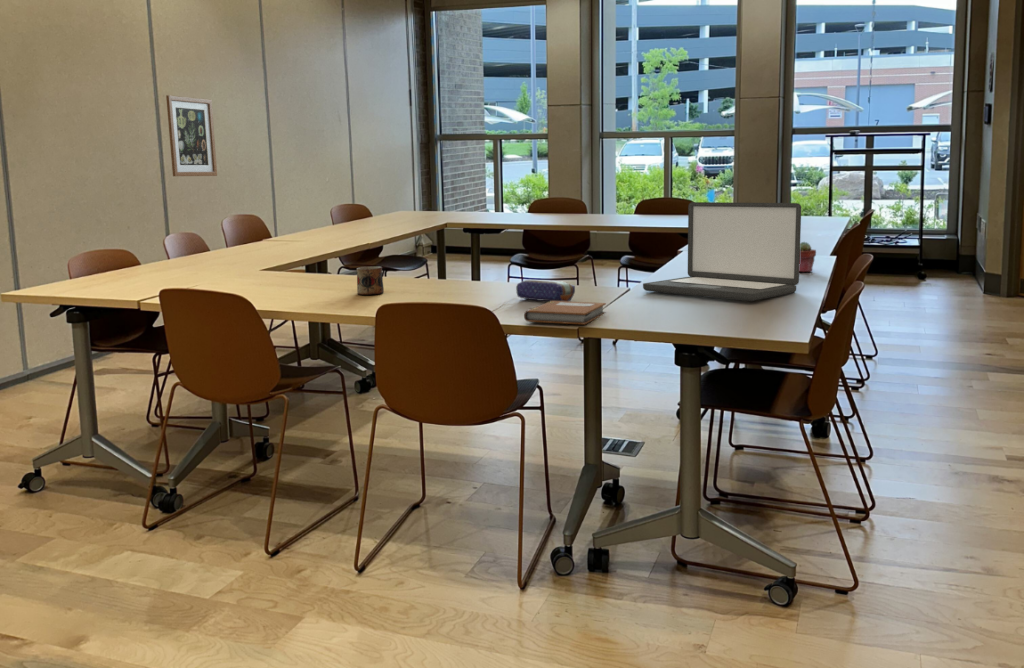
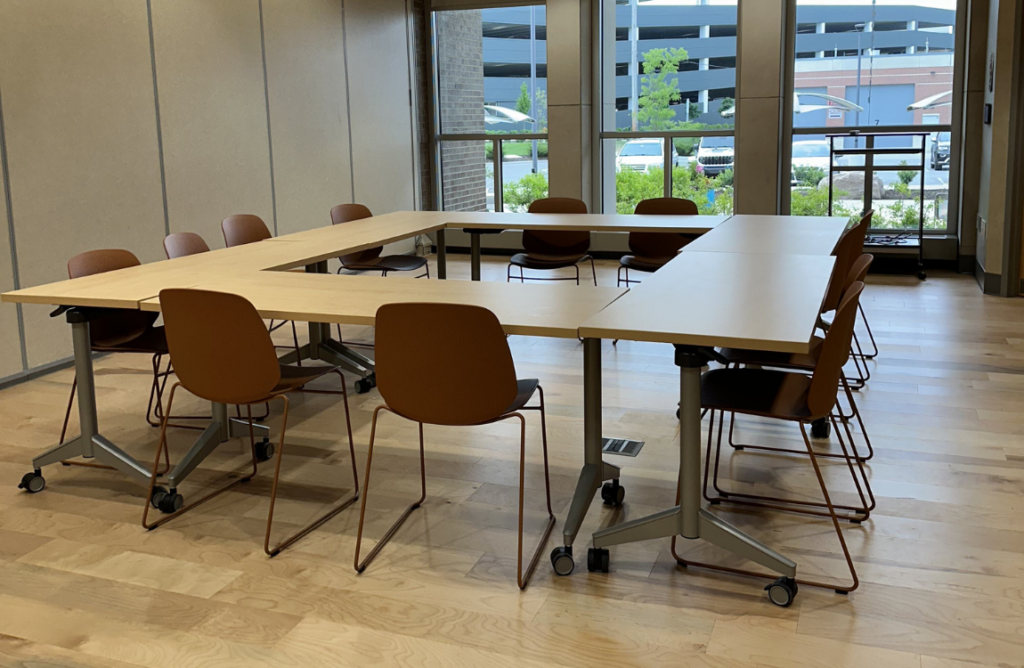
- pencil case [515,279,576,302]
- mug [356,265,385,296]
- laptop [642,201,802,302]
- notebook [523,301,607,325]
- wall art [165,94,218,177]
- potted succulent [799,241,817,273]
